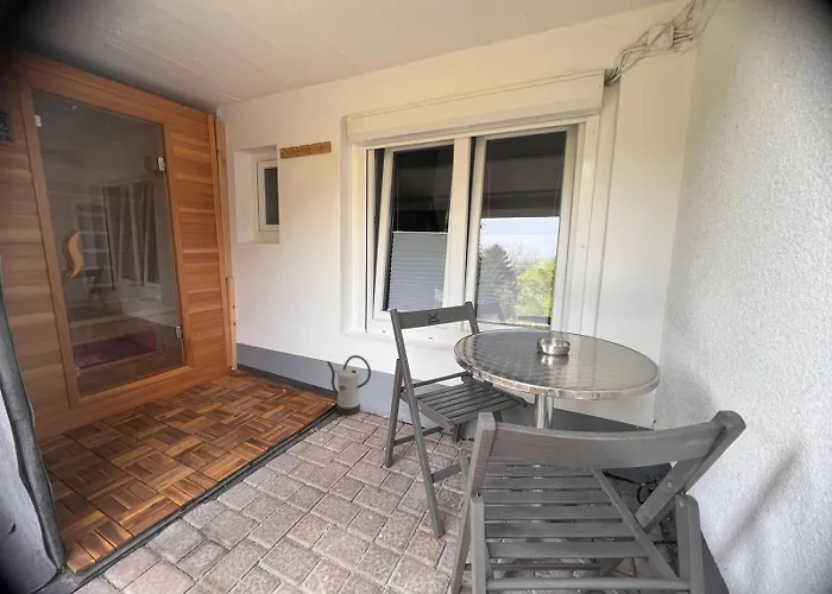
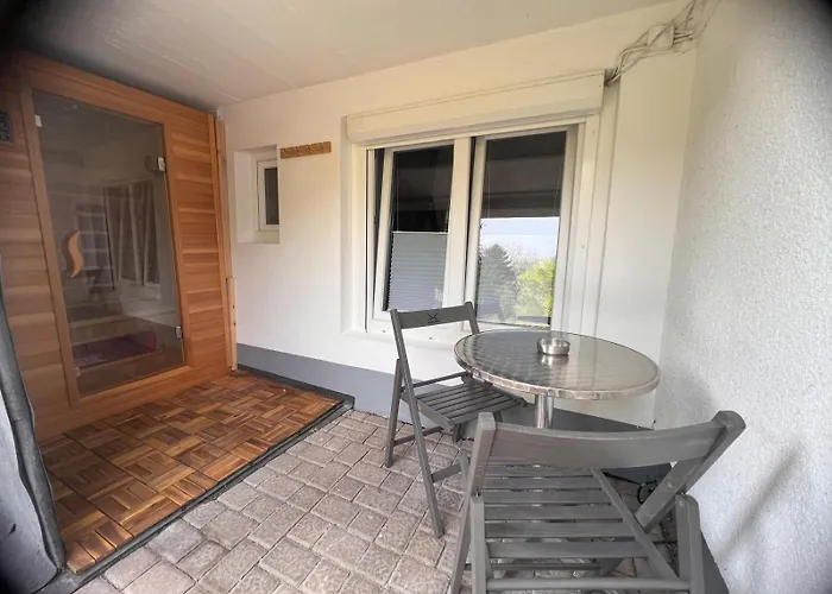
- watering can [326,354,372,417]
